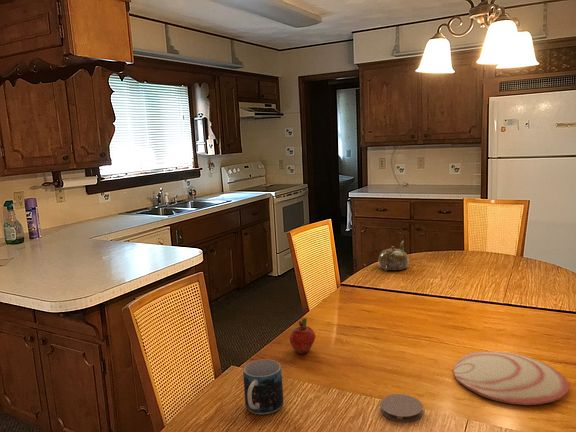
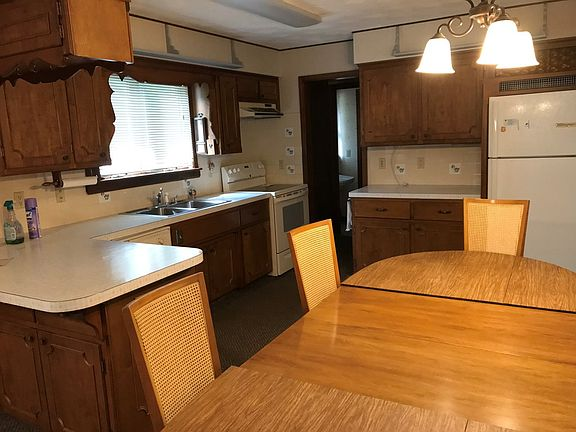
- plate [452,350,570,406]
- fruit [289,317,316,355]
- mug [242,358,284,416]
- coaster [379,393,424,423]
- teapot [377,240,409,271]
